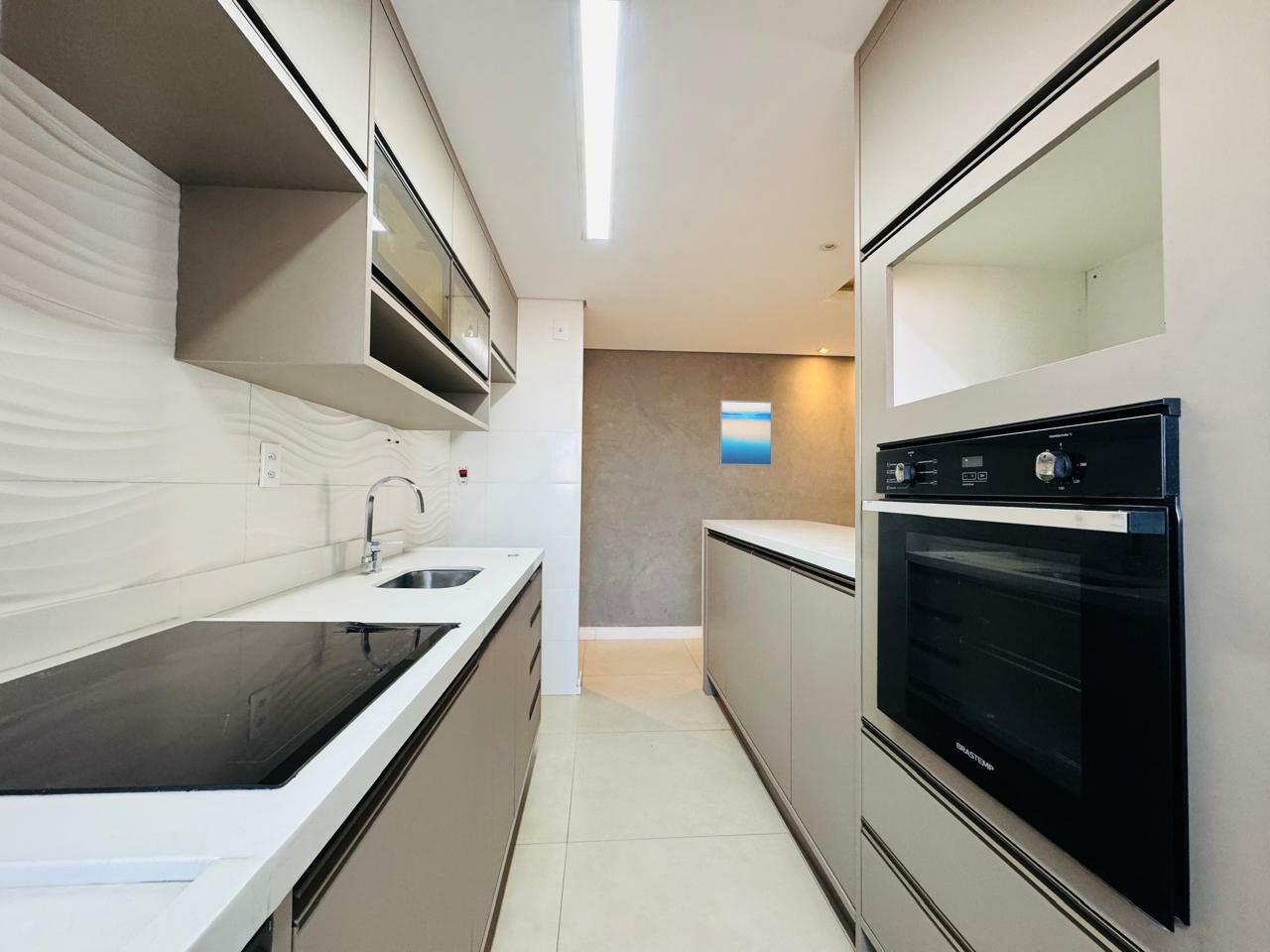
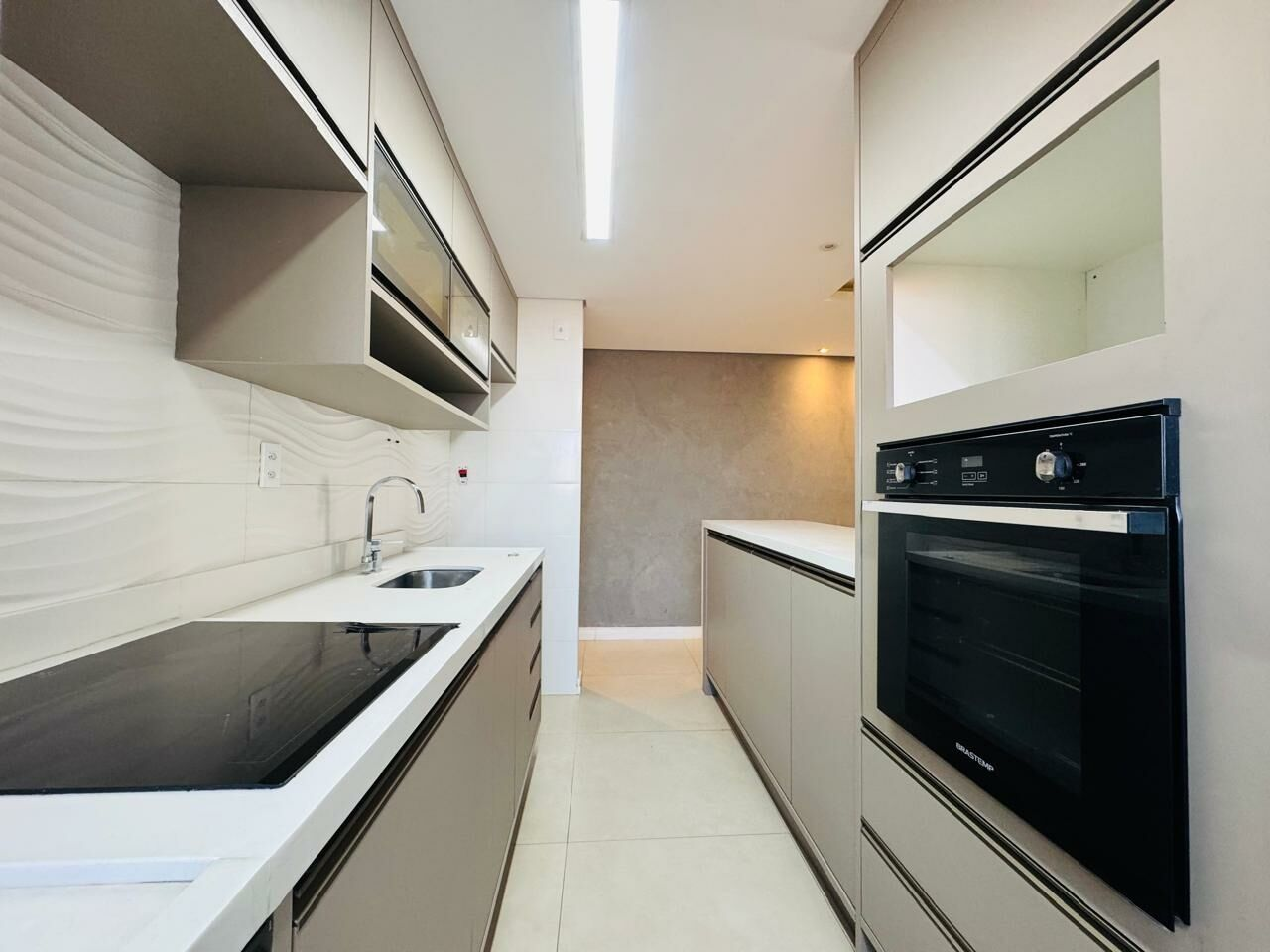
- wall art [718,400,773,467]
